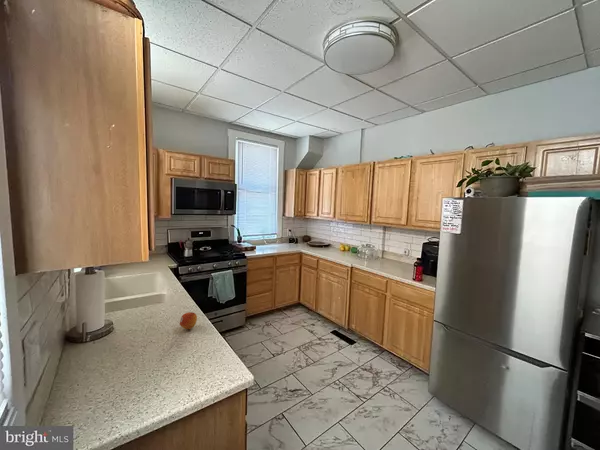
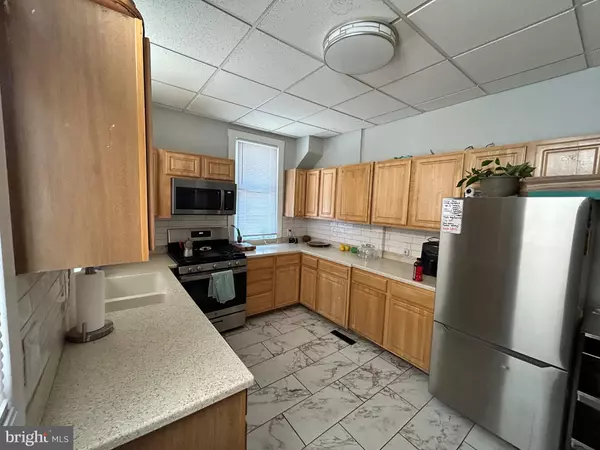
- fruit [179,311,198,330]
